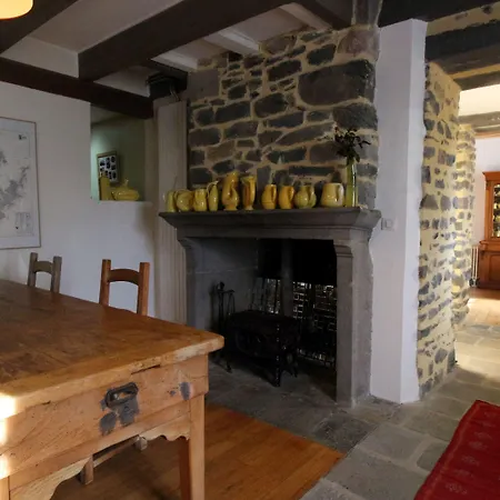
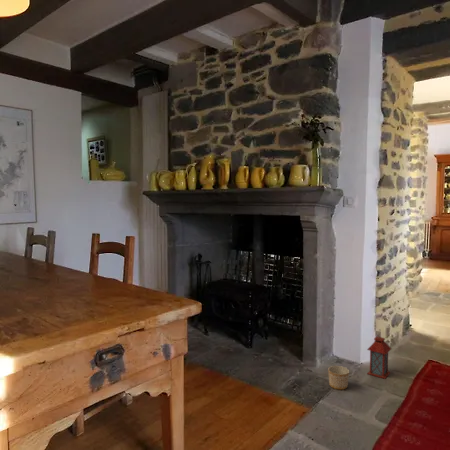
+ planter [327,365,350,391]
+ lantern [366,329,392,380]
